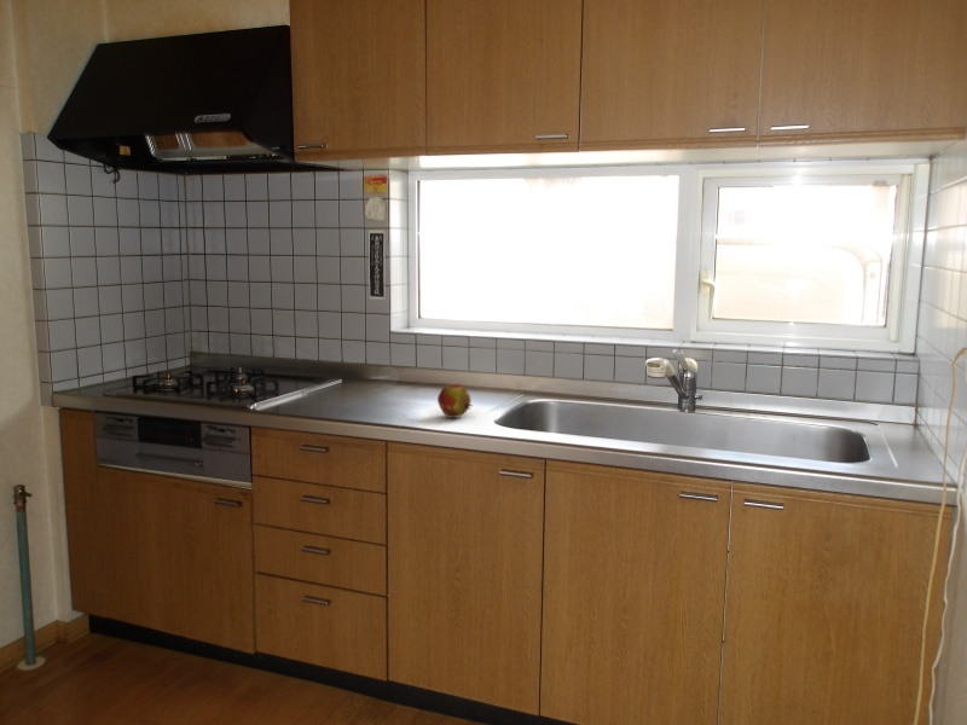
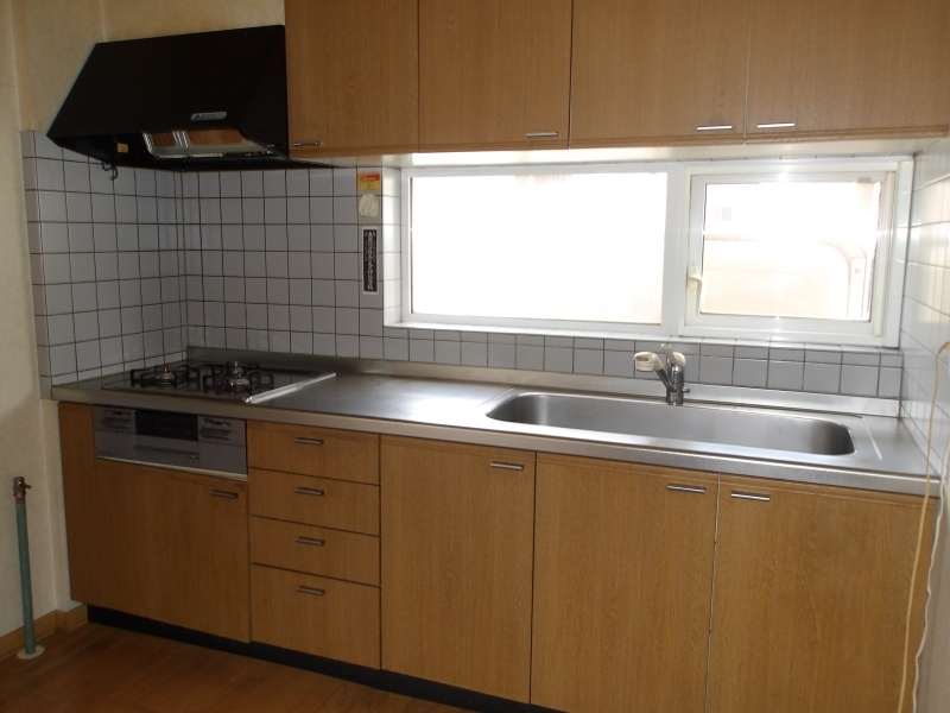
- fruit [436,383,474,419]
